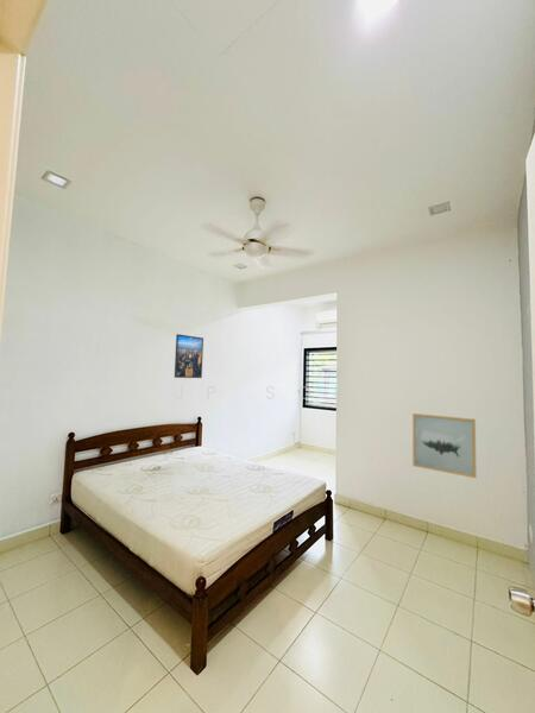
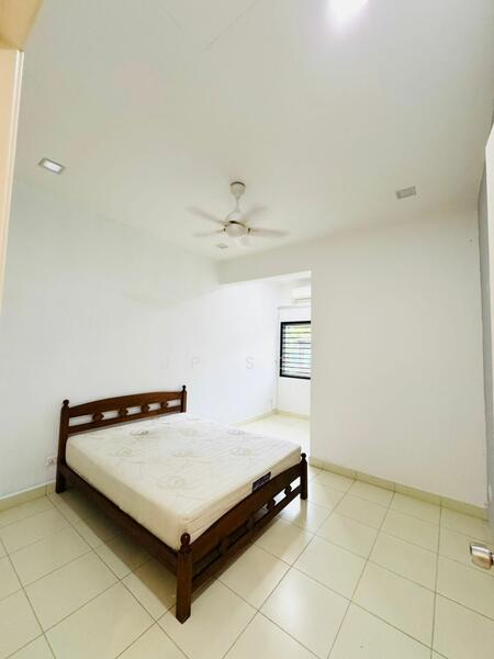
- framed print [174,333,204,379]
- wall art [411,412,478,479]
